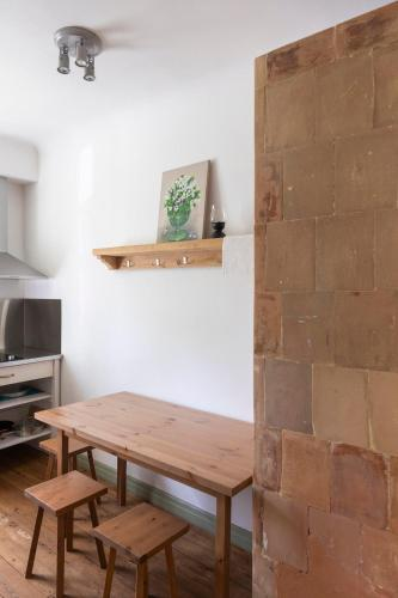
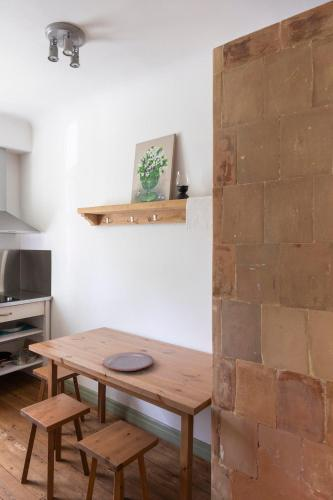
+ plate [102,351,155,372]
